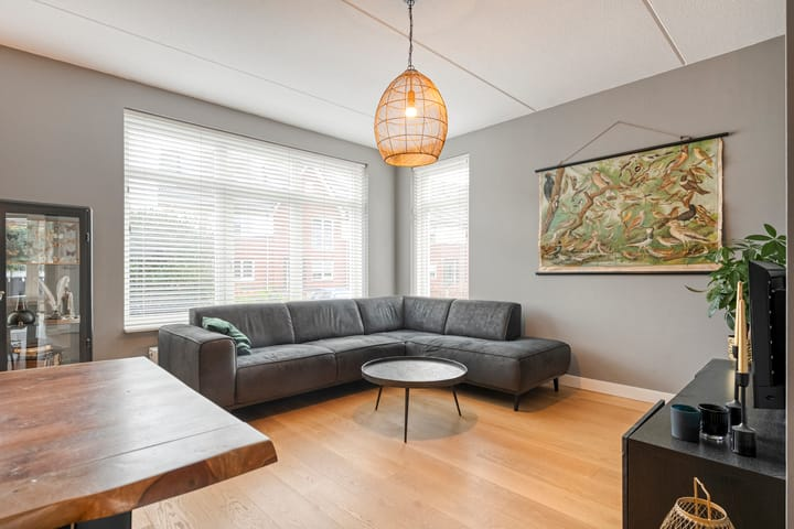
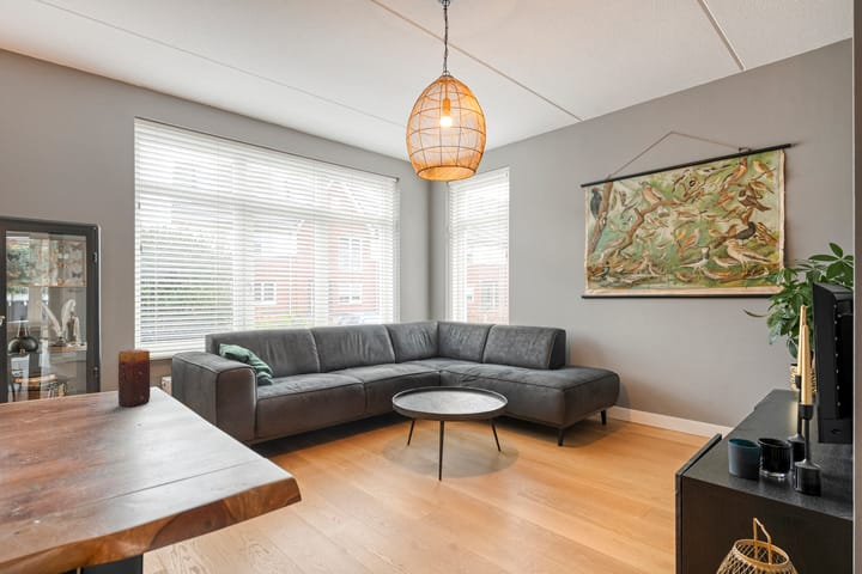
+ candle [117,348,151,408]
